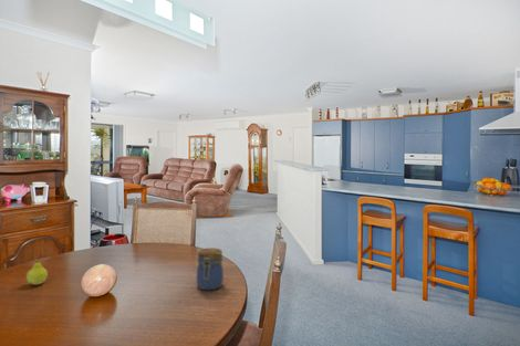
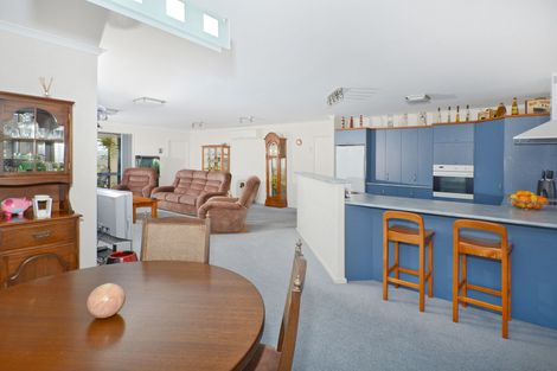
- fruit [25,253,49,286]
- jar [196,247,225,291]
